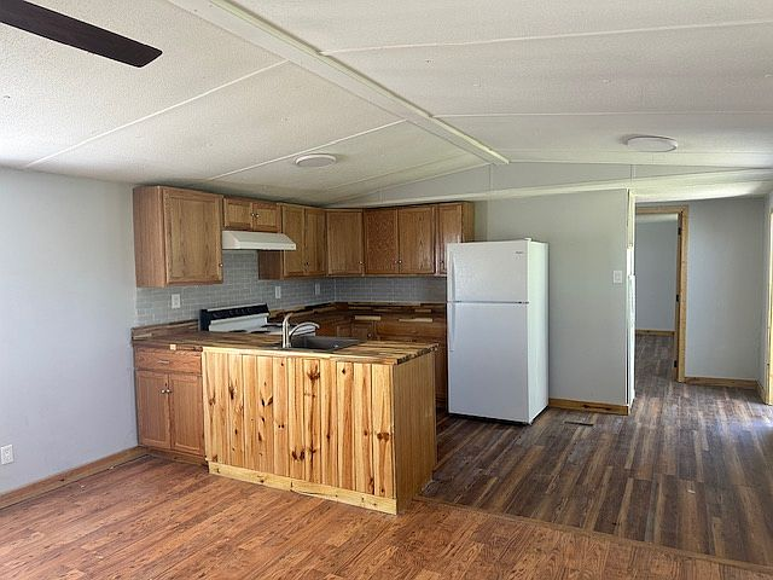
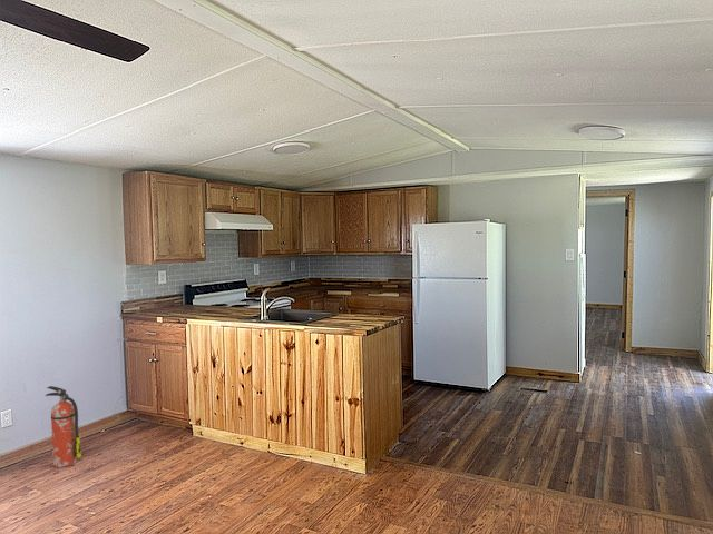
+ fire extinguisher [45,385,82,468]
